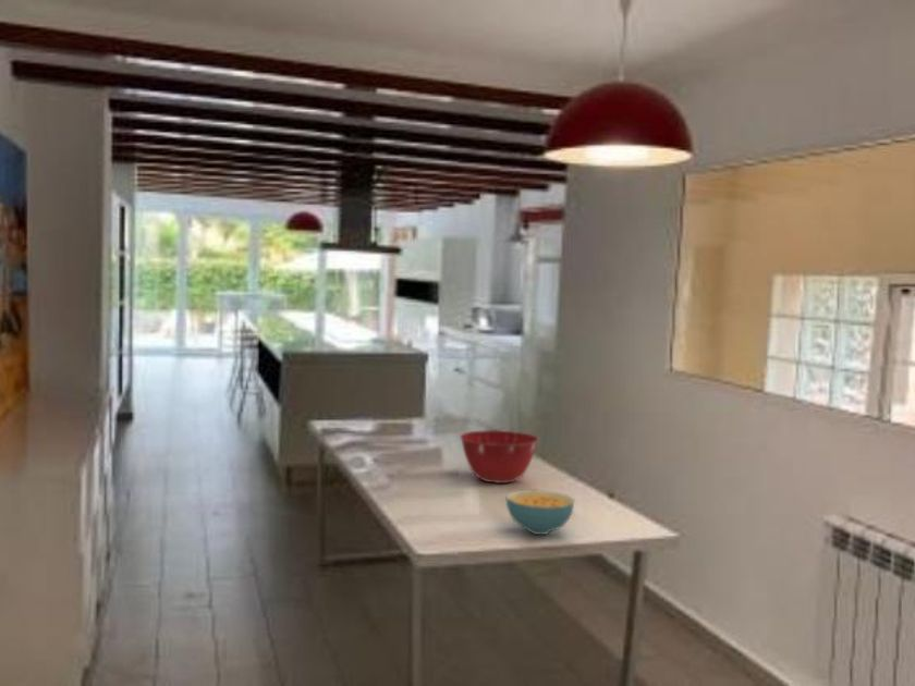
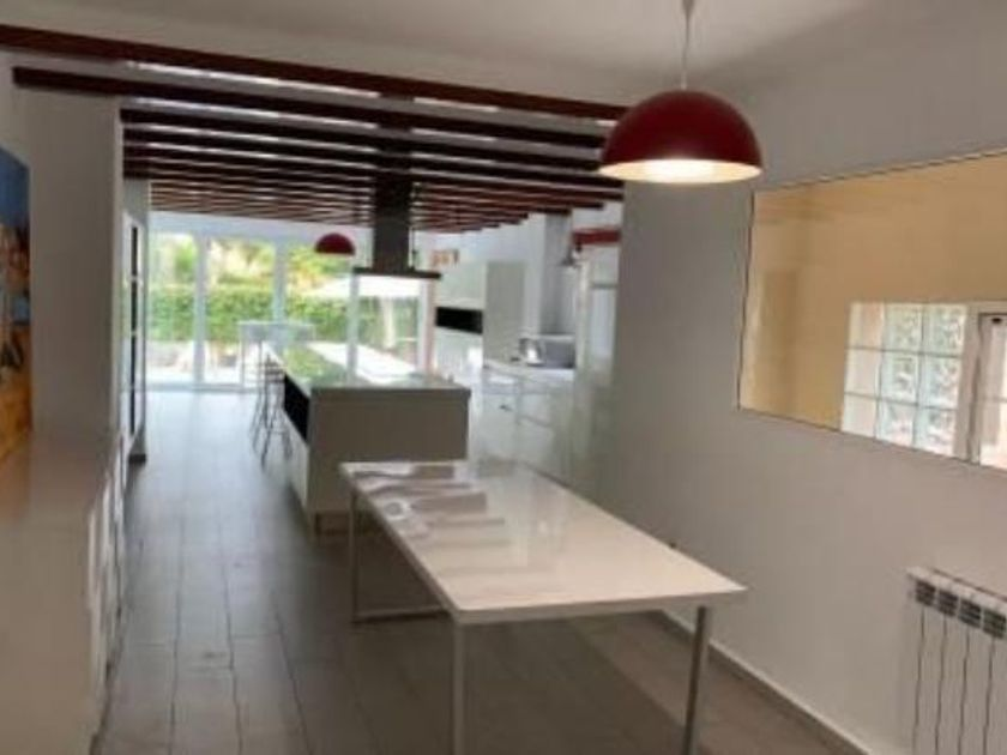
- cereal bowl [505,489,576,536]
- mixing bowl [459,429,540,485]
